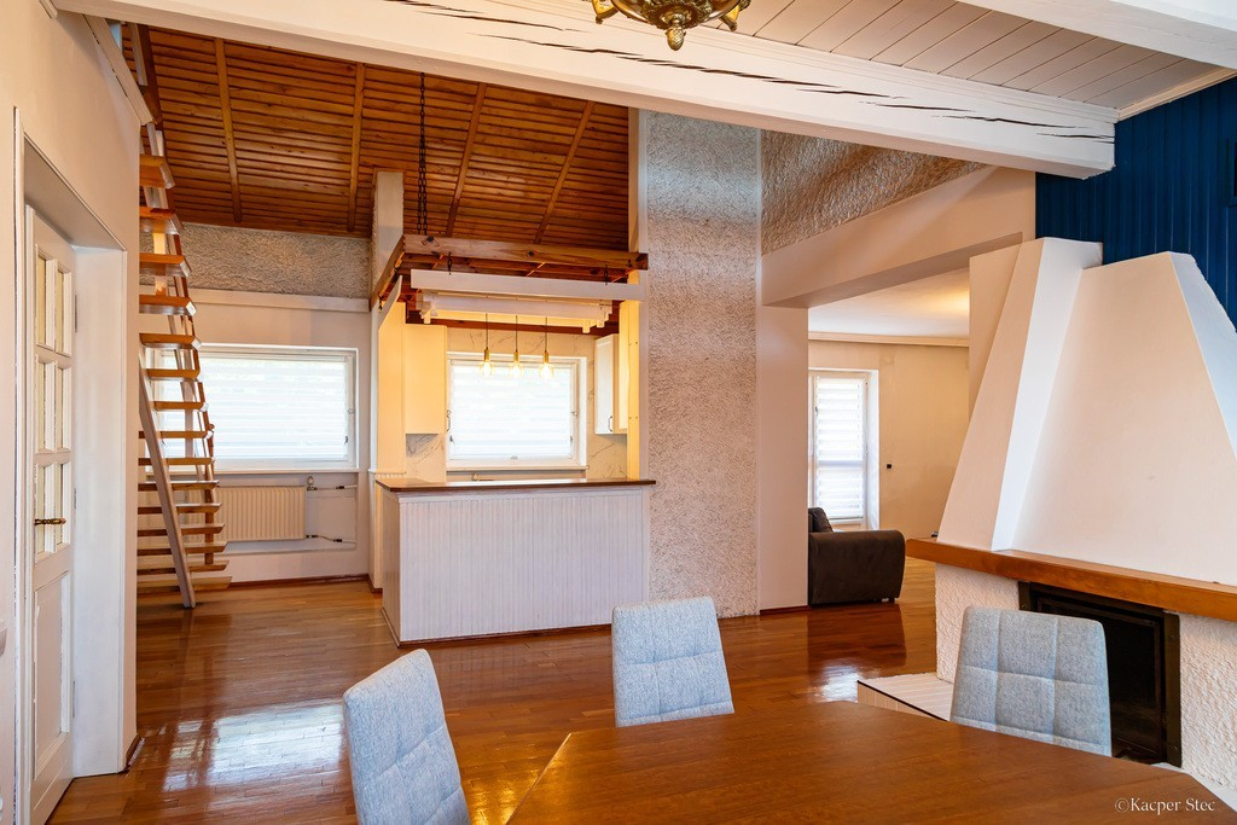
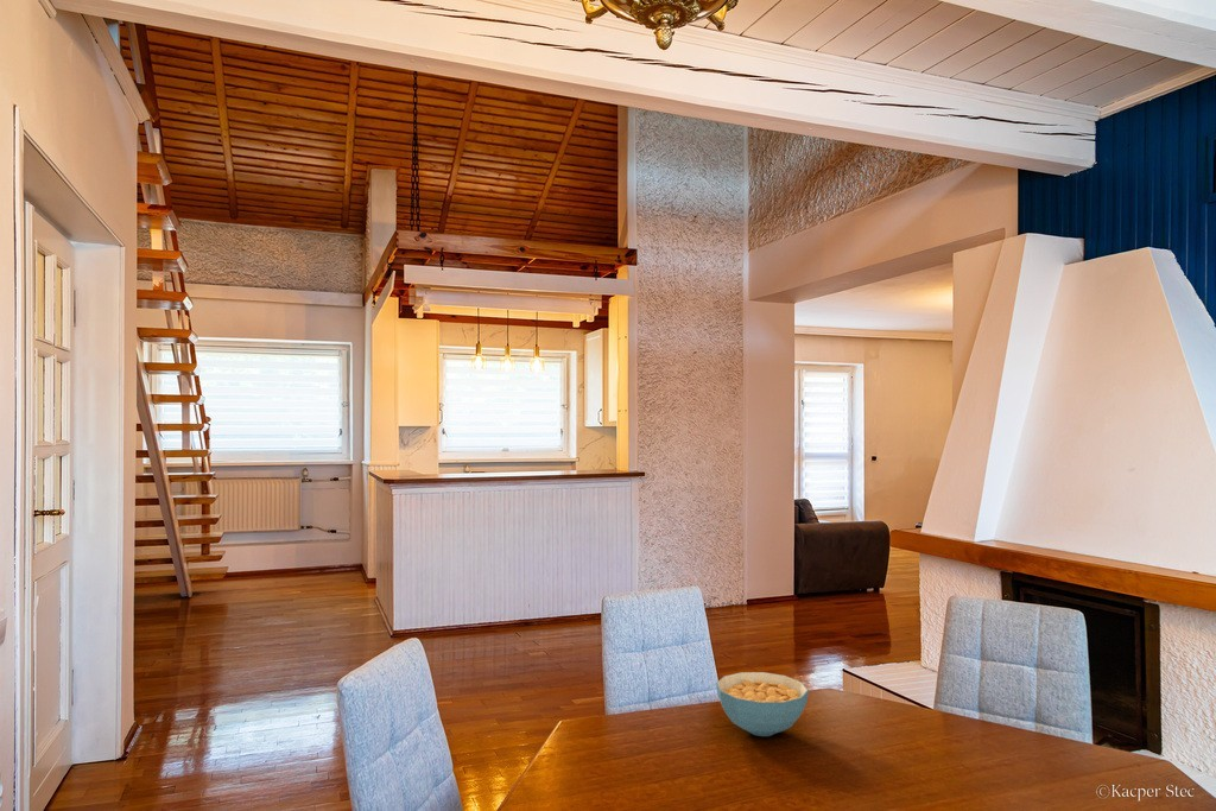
+ cereal bowl [715,671,810,737]
